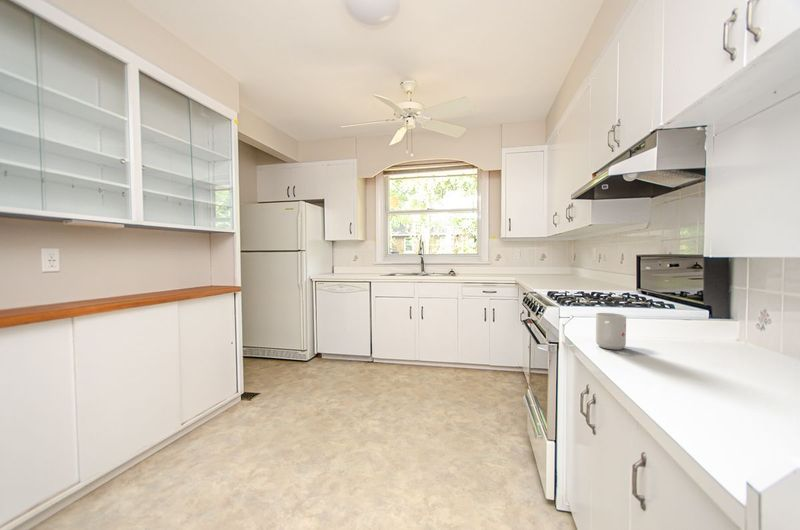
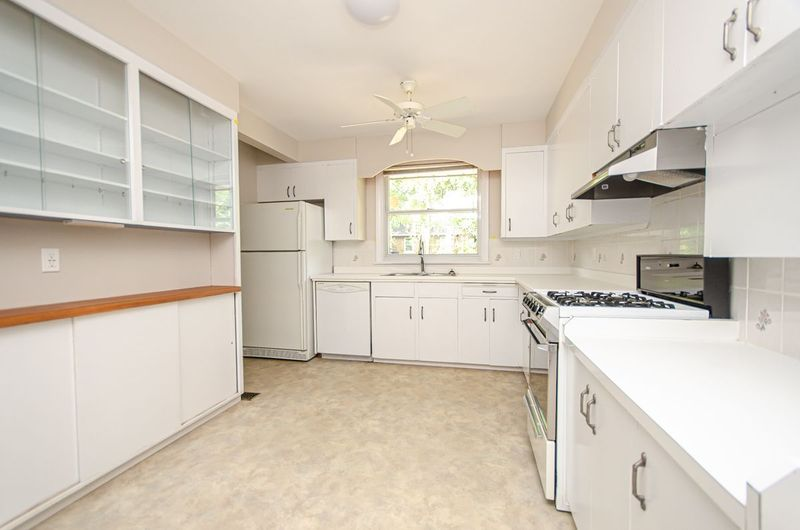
- mug [595,312,627,350]
